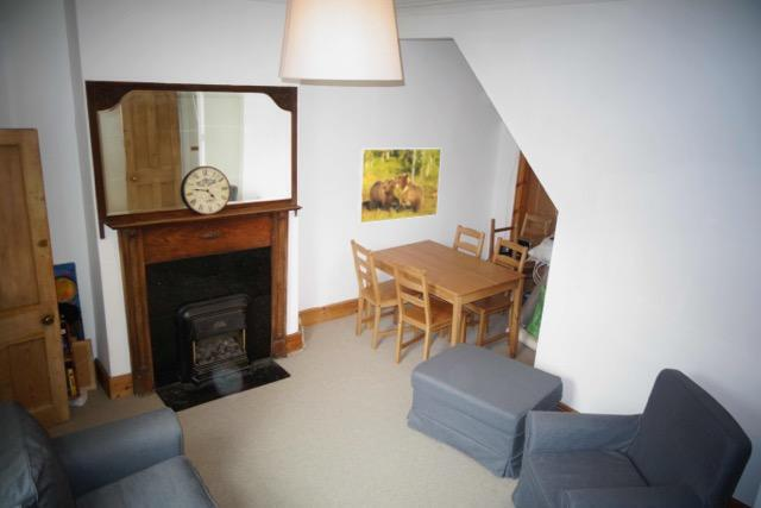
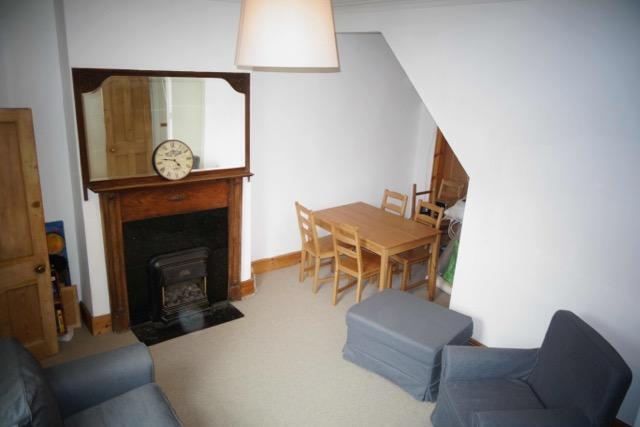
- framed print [357,148,442,225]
